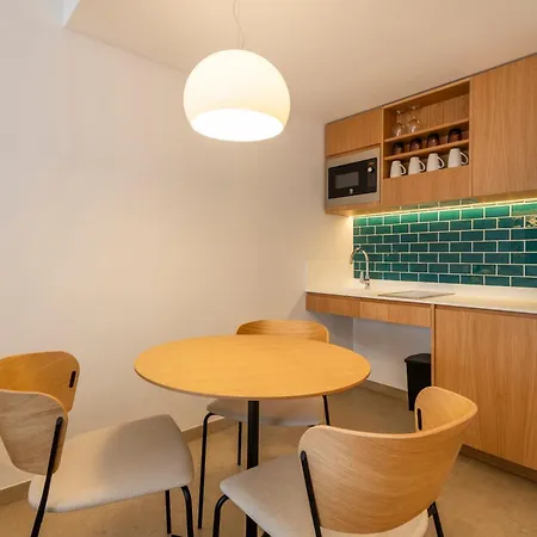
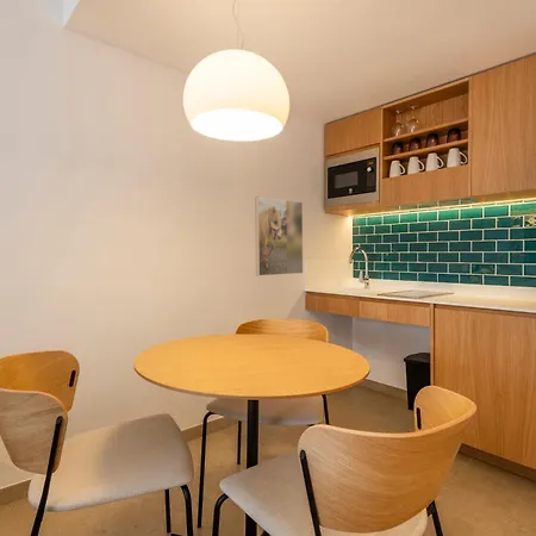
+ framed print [254,195,304,278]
